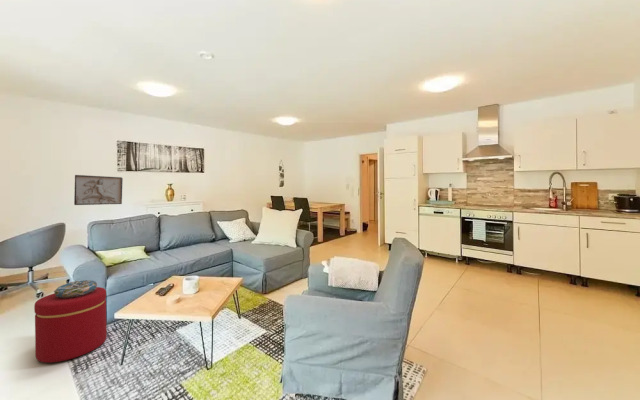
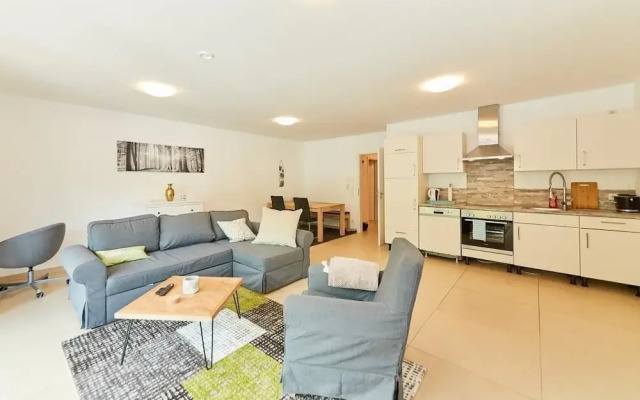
- relief panel [73,174,124,206]
- decorative bowl [53,279,99,298]
- ottoman [33,286,108,364]
